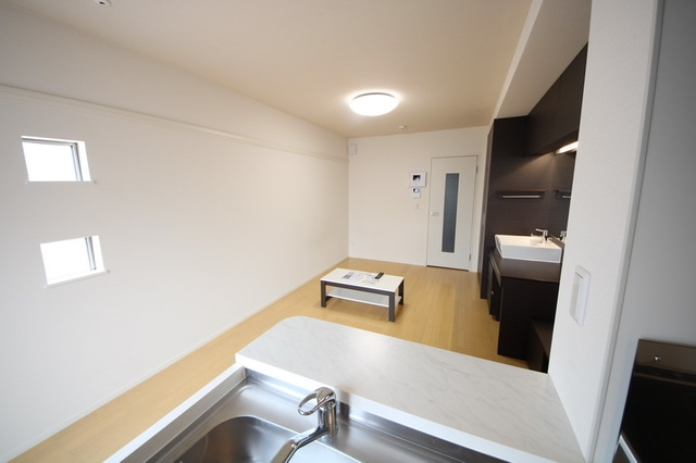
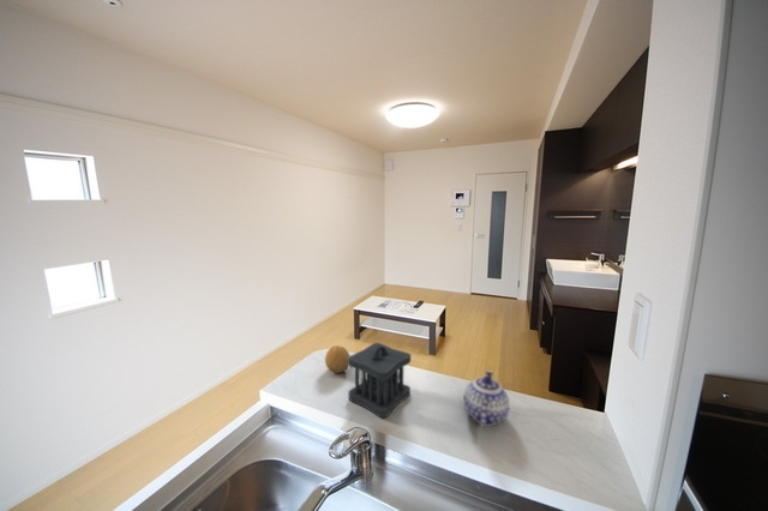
+ fruit [324,344,352,374]
+ utensil holder [347,342,412,419]
+ teapot [463,369,511,428]
